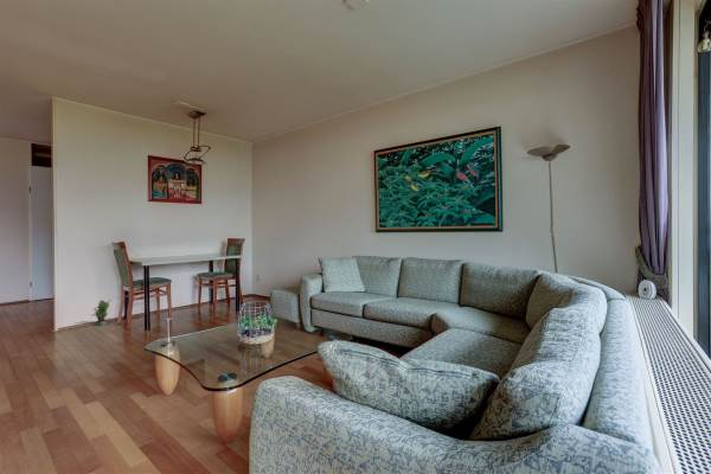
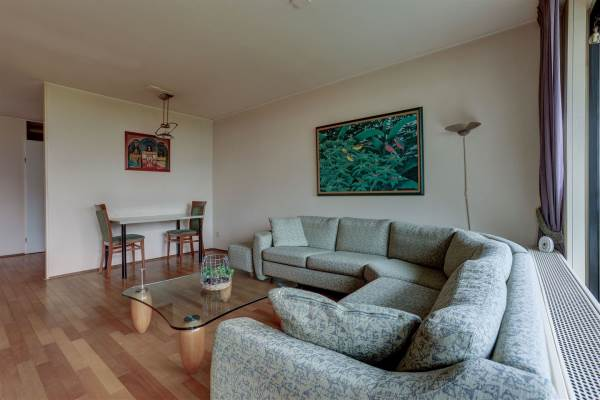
- potted plant [90,299,111,326]
